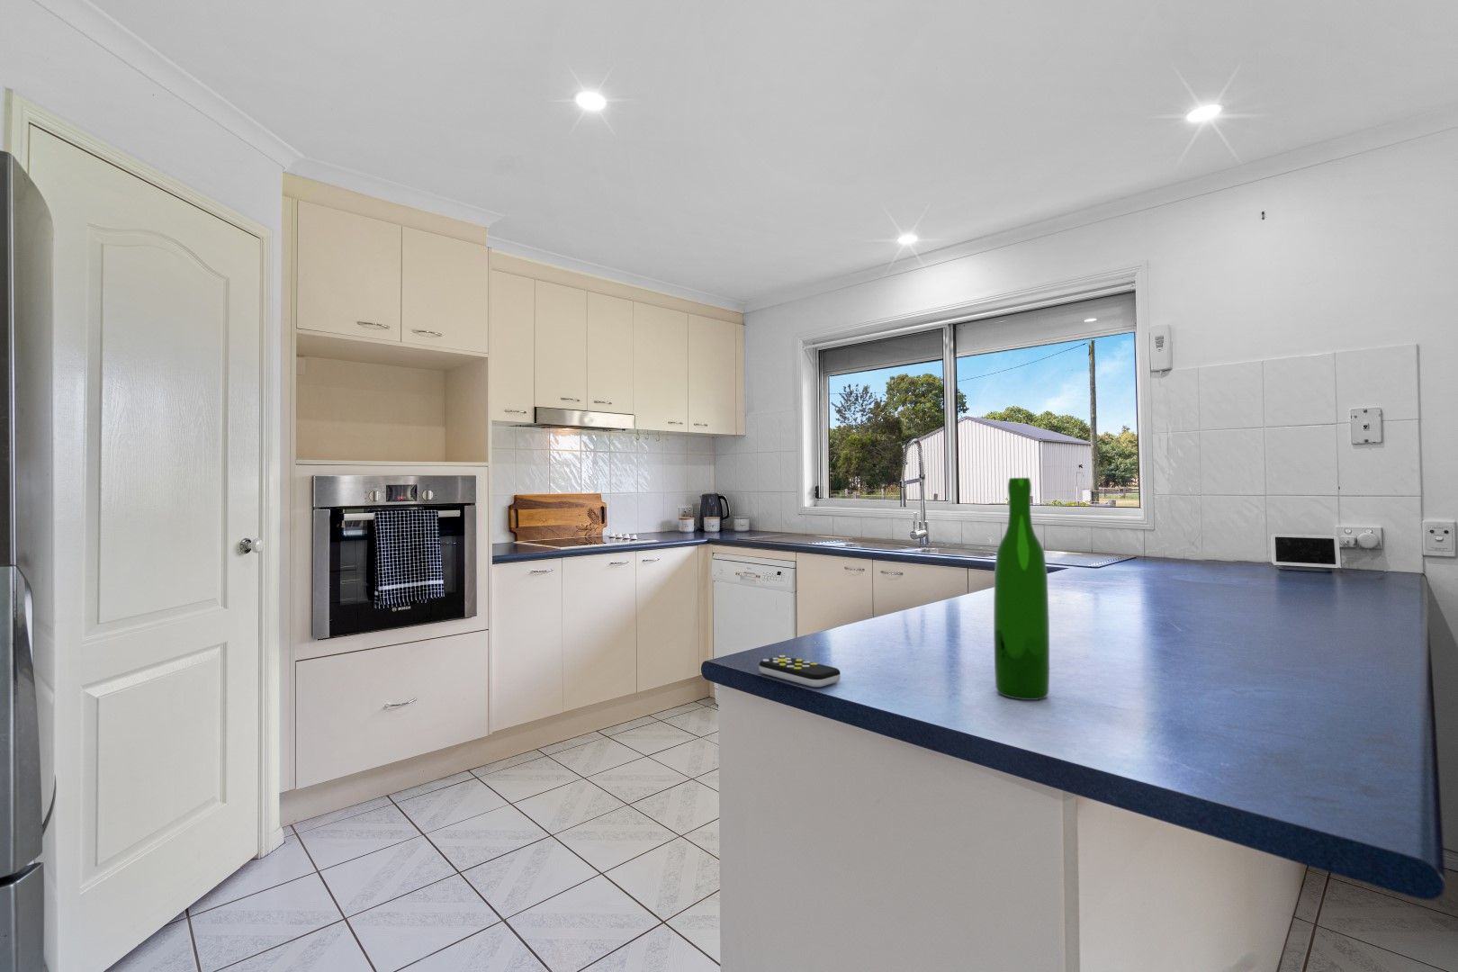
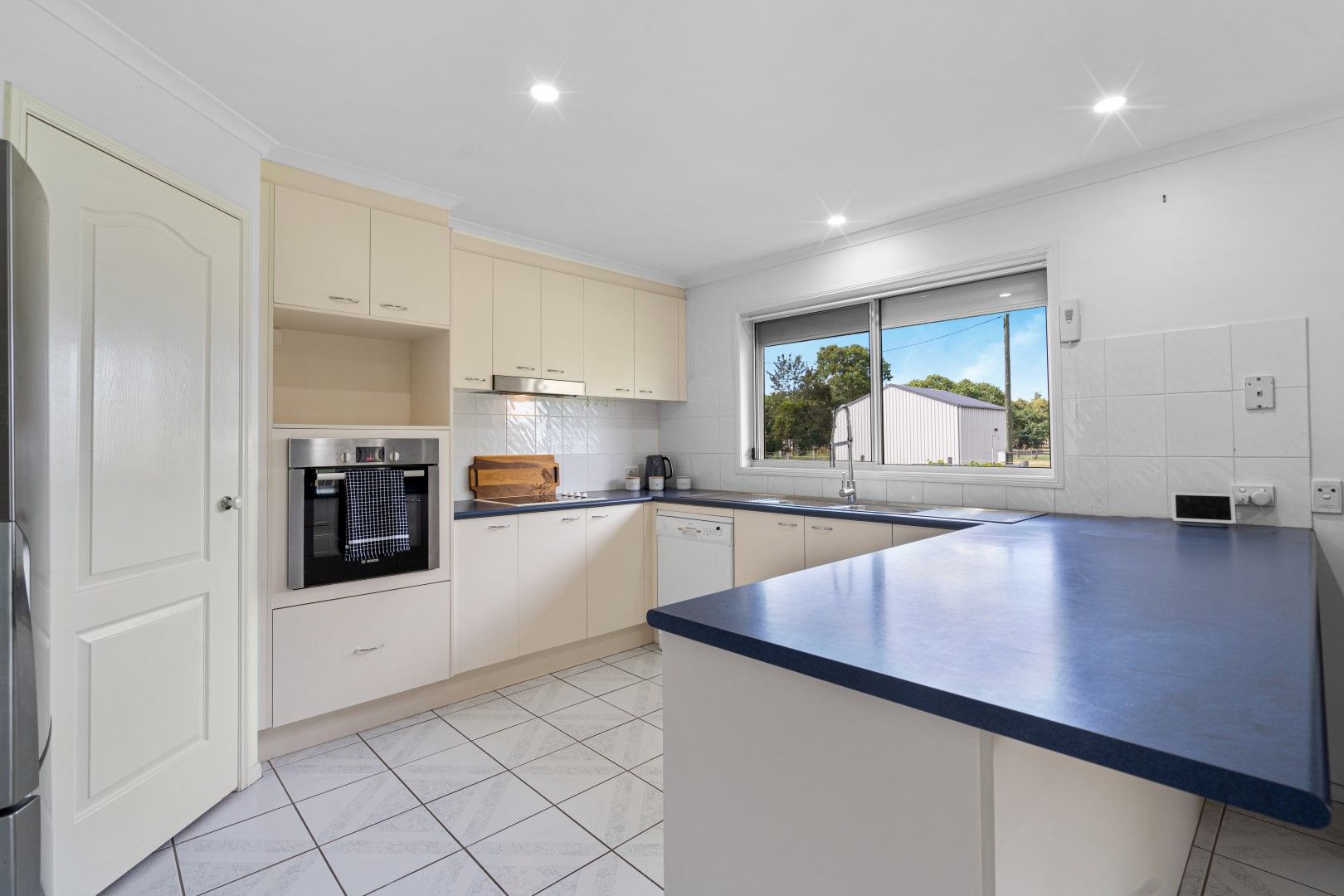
- wine bottle [993,477,1050,701]
- remote control [758,654,842,688]
